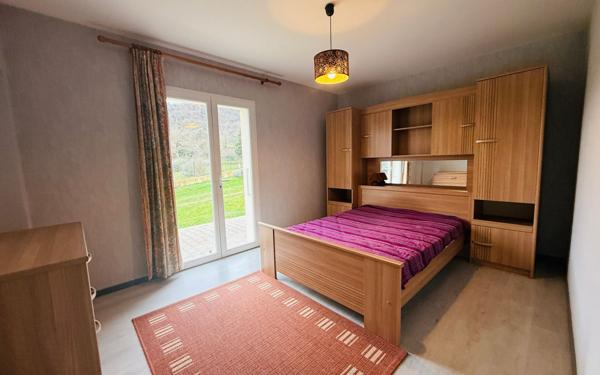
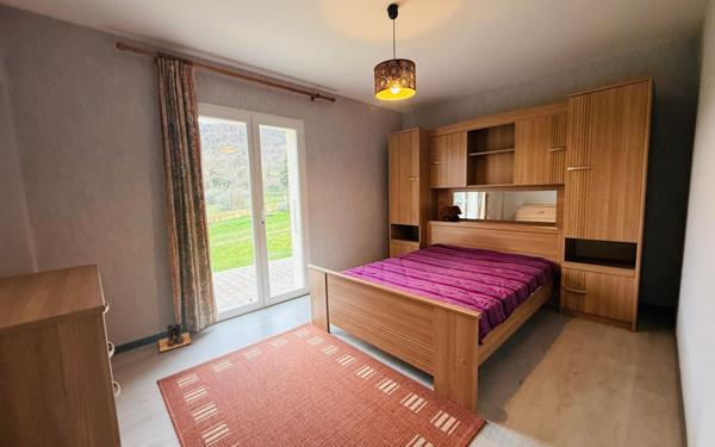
+ boots [157,322,193,353]
